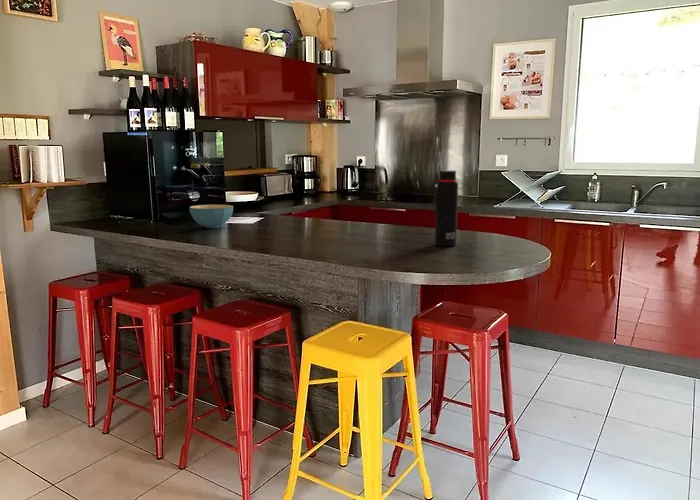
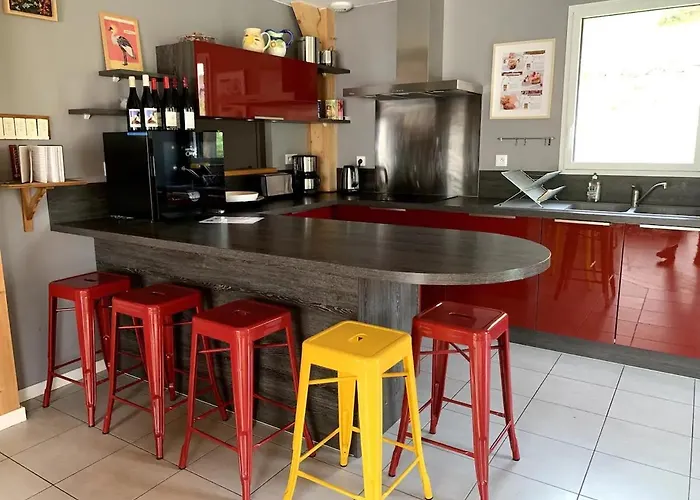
- cereal bowl [188,204,234,229]
- water bottle [432,169,459,247]
